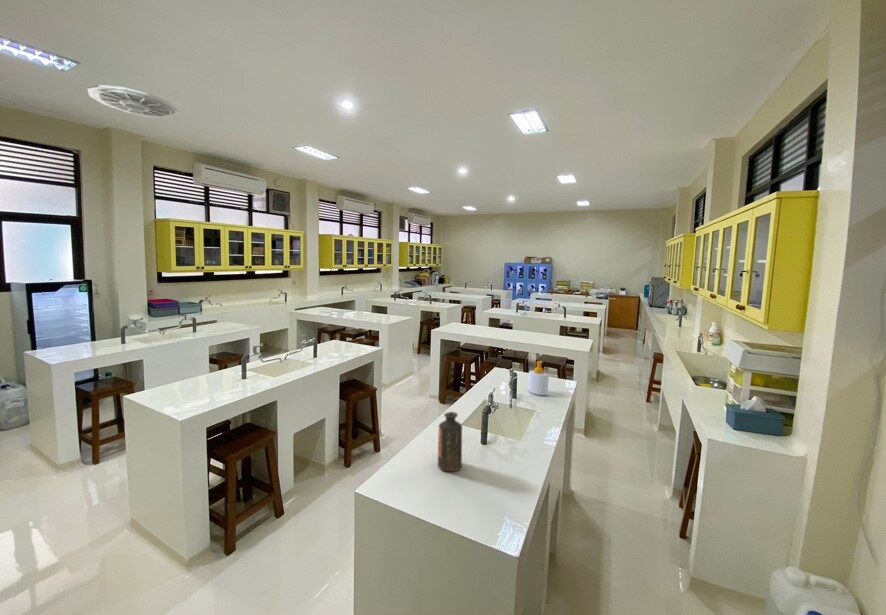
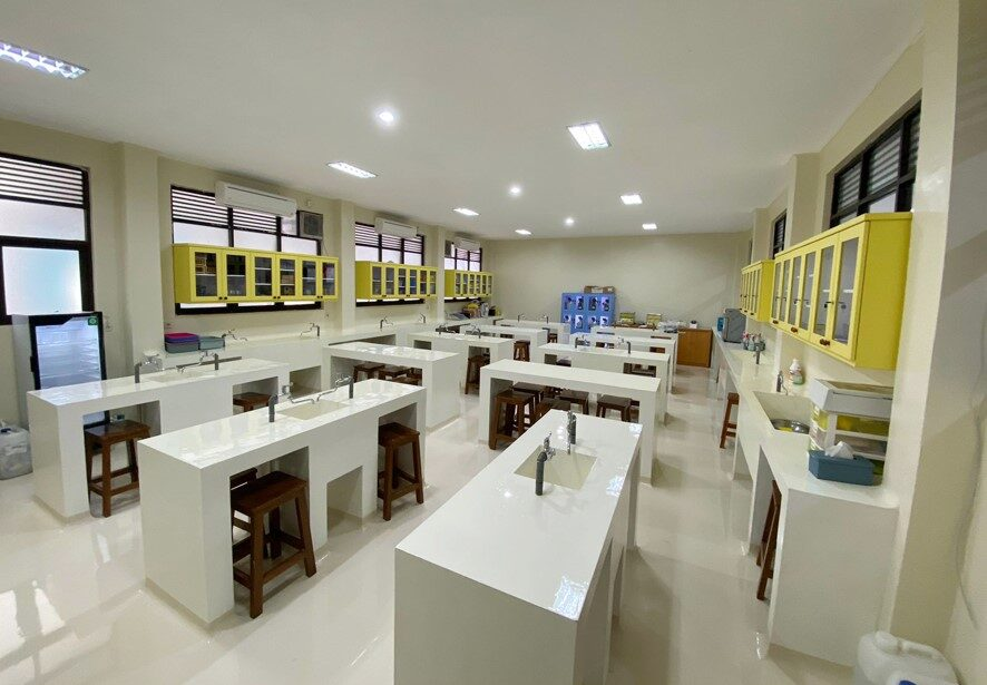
- soap bottle [527,360,550,396]
- ceiling vent [86,84,180,119]
- bottle [437,411,463,472]
